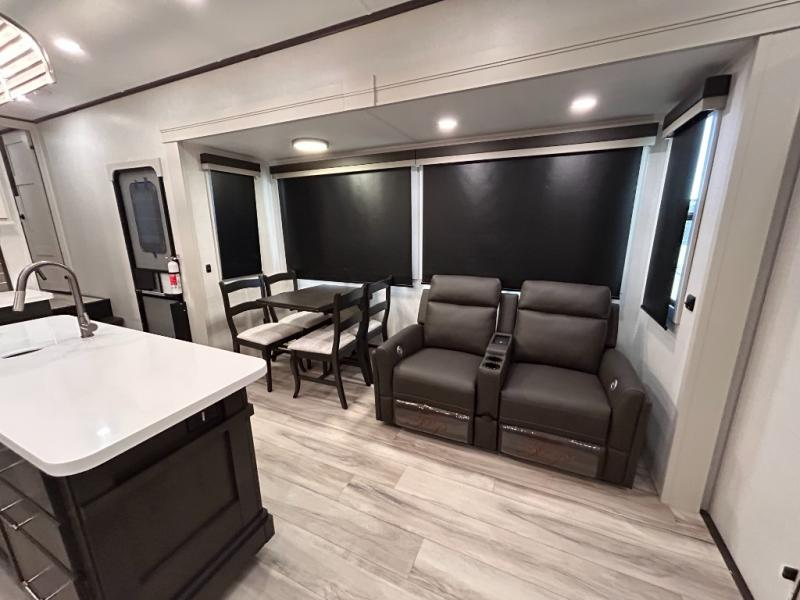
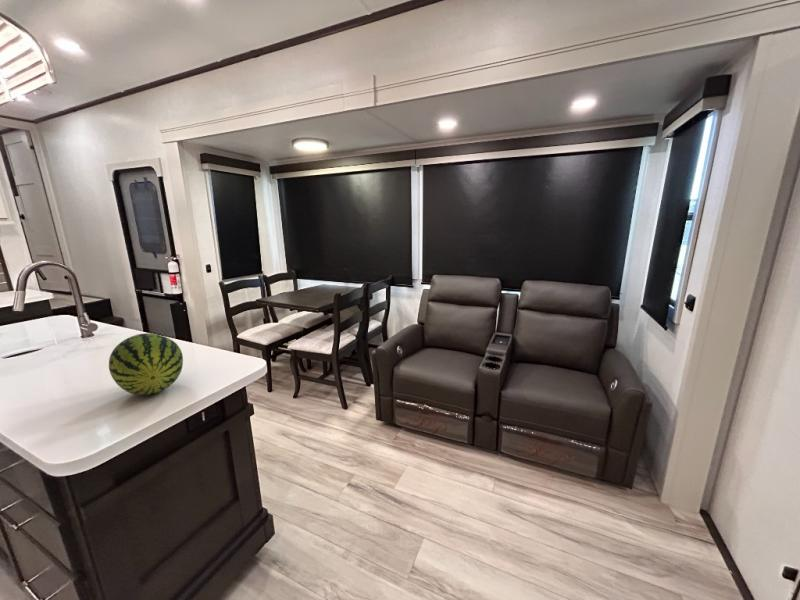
+ fruit [108,332,184,396]
